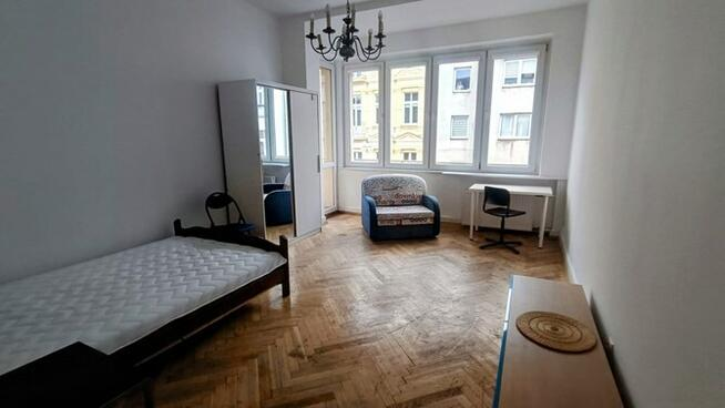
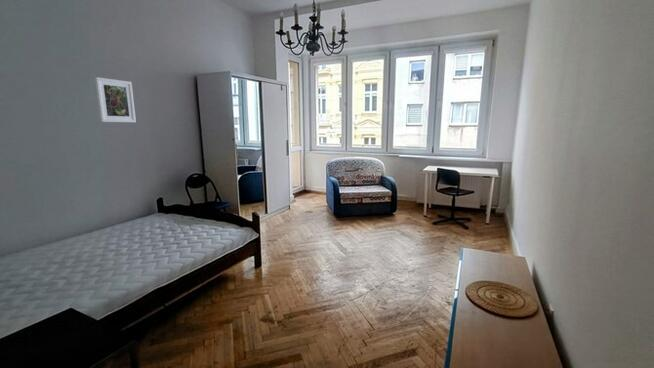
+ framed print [94,76,137,123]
